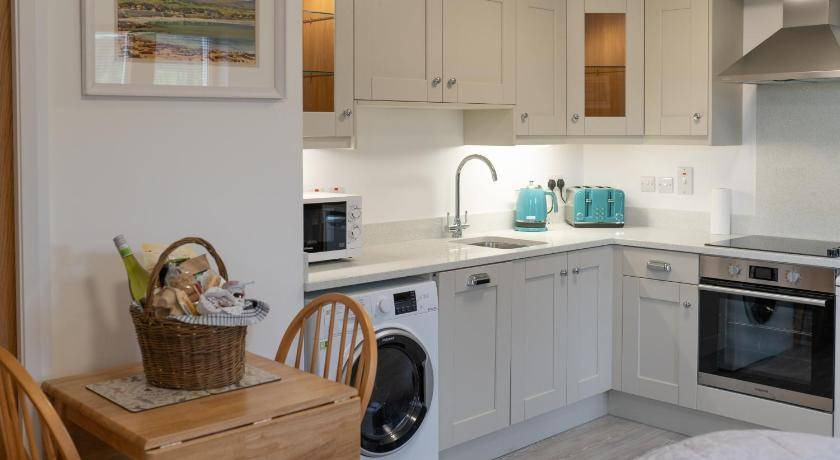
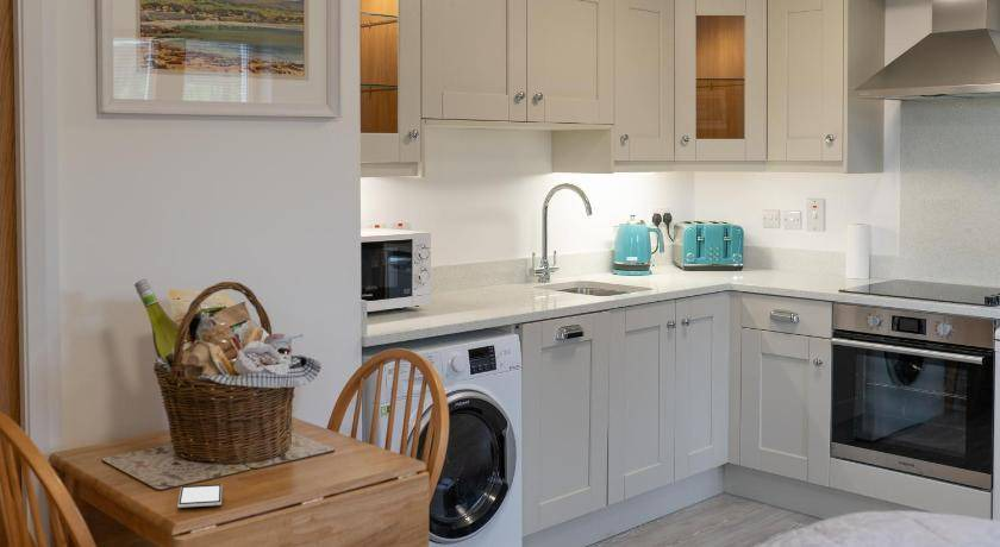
+ smartphone [176,483,223,509]
